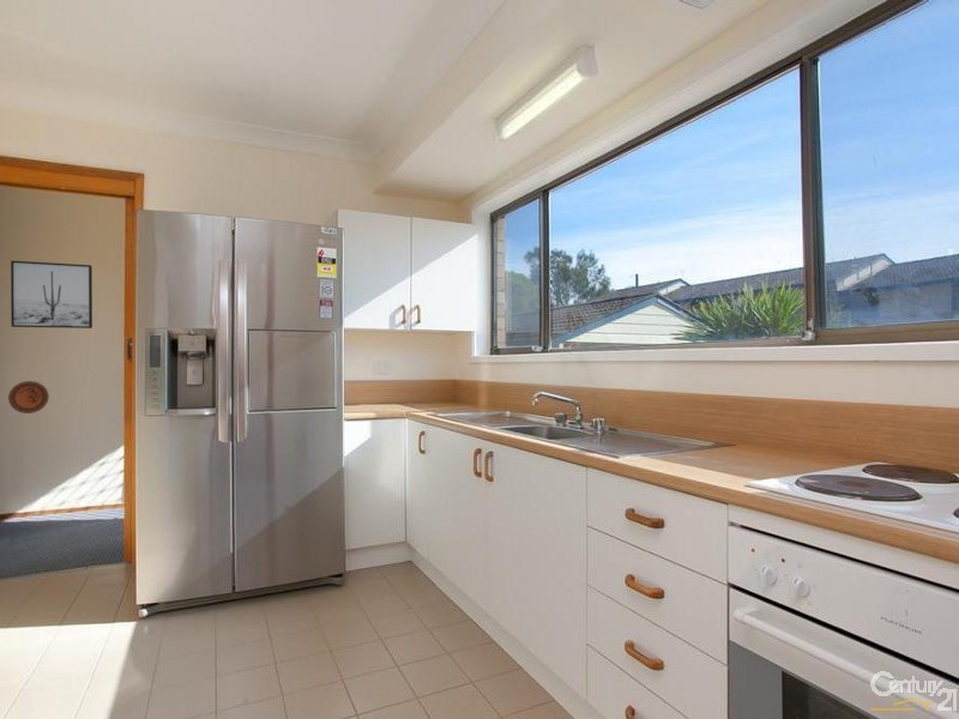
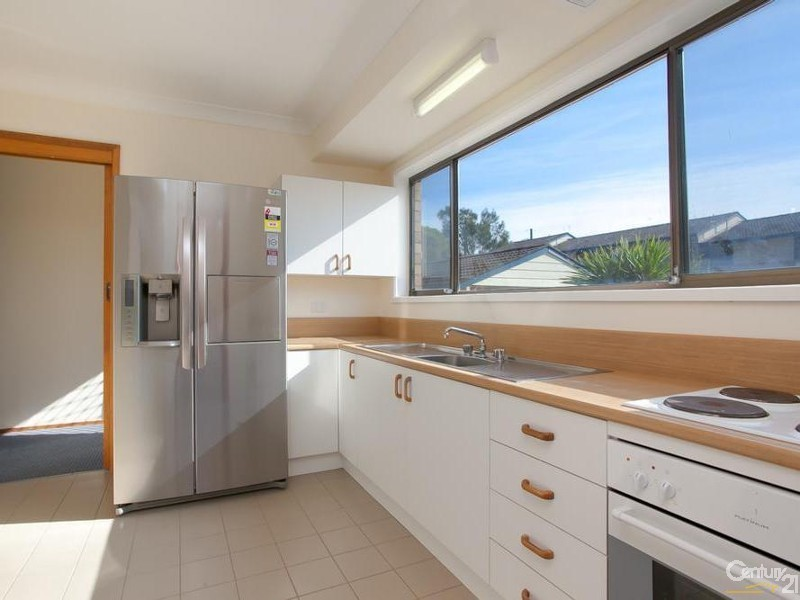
- decorative plate [7,380,50,415]
- wall art [10,260,94,330]
